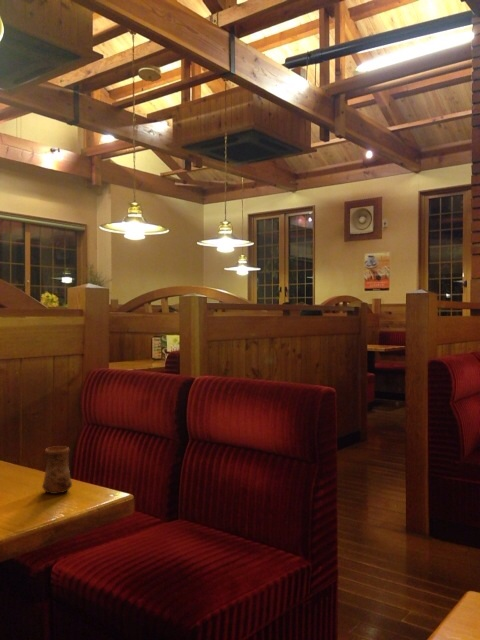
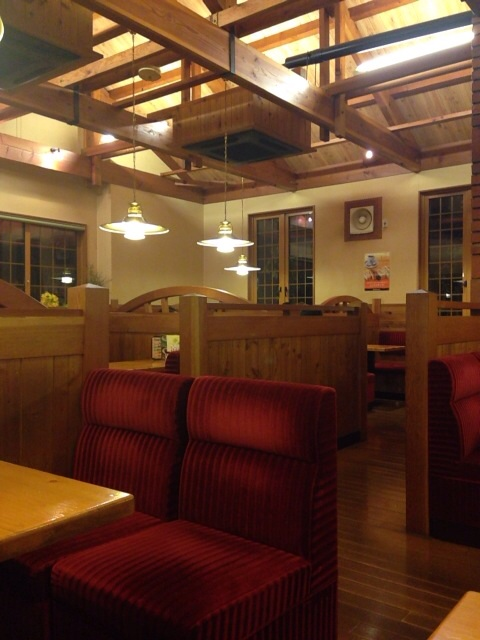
- cup [41,445,73,495]
